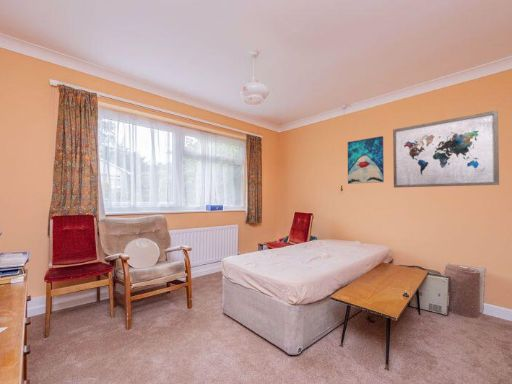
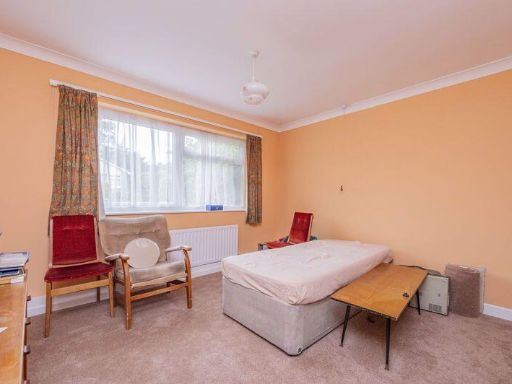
- wall art [347,135,385,185]
- wall art [392,109,500,188]
